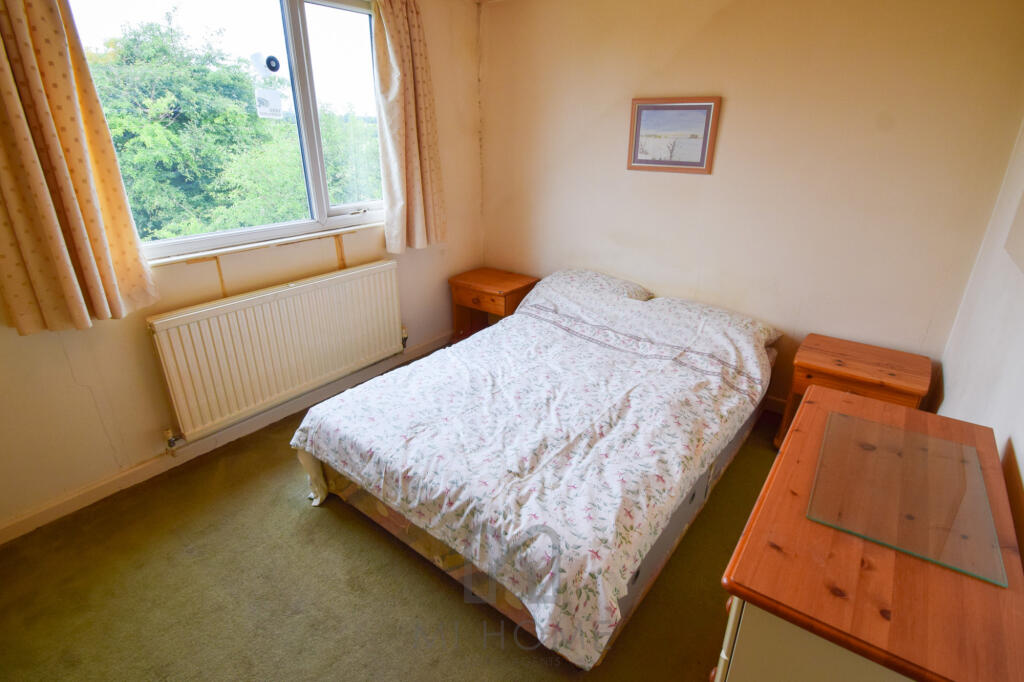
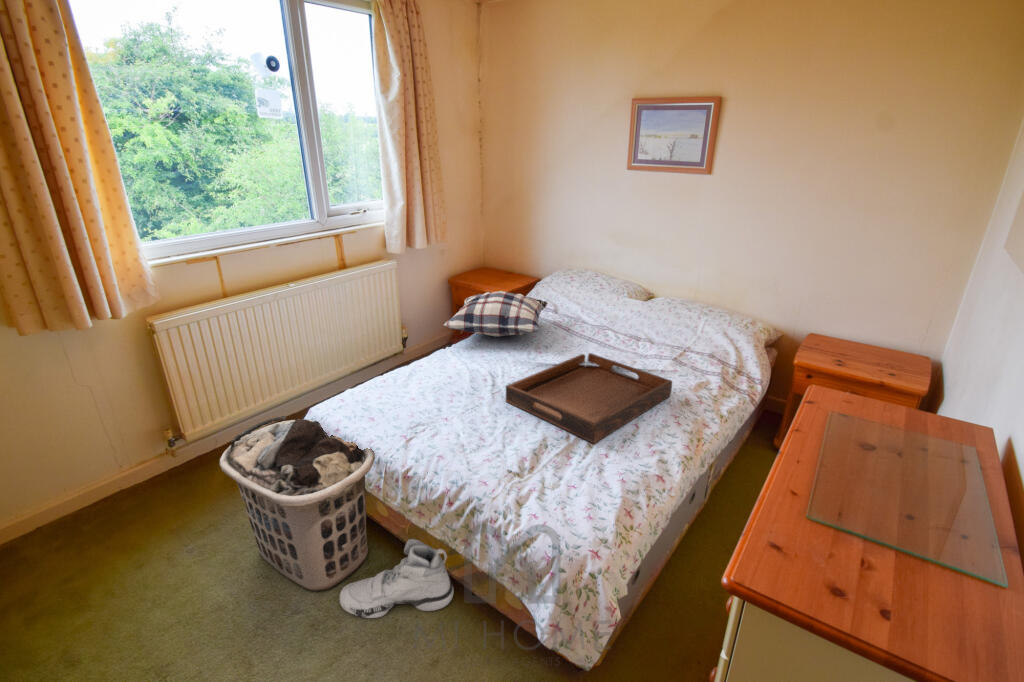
+ cushion [443,290,549,338]
+ clothes hamper [219,415,376,592]
+ serving tray [505,352,673,445]
+ sneaker [339,538,455,619]
